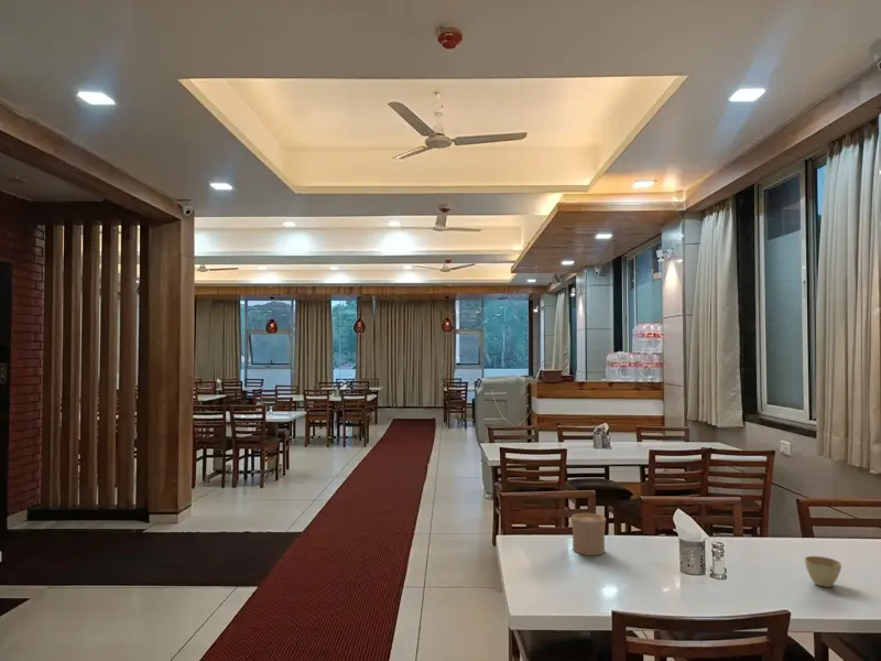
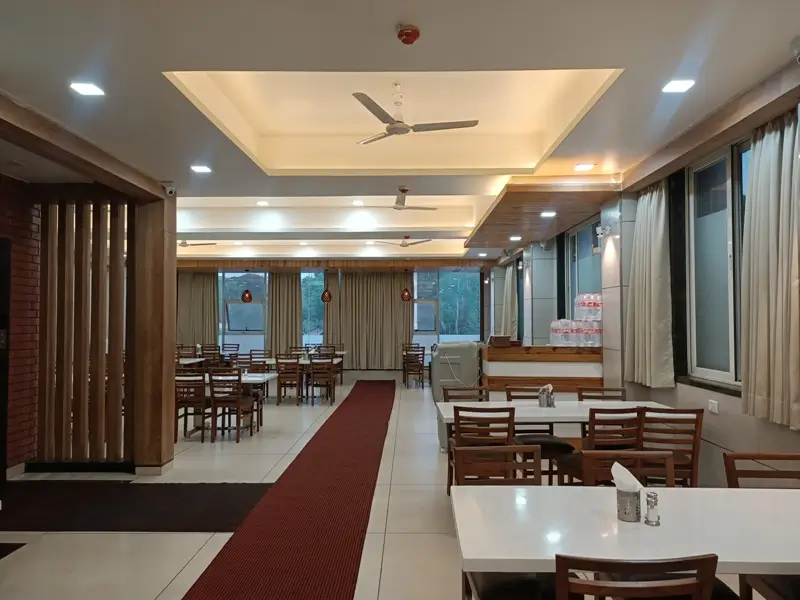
- cup [570,512,607,556]
- flower pot [804,555,842,588]
